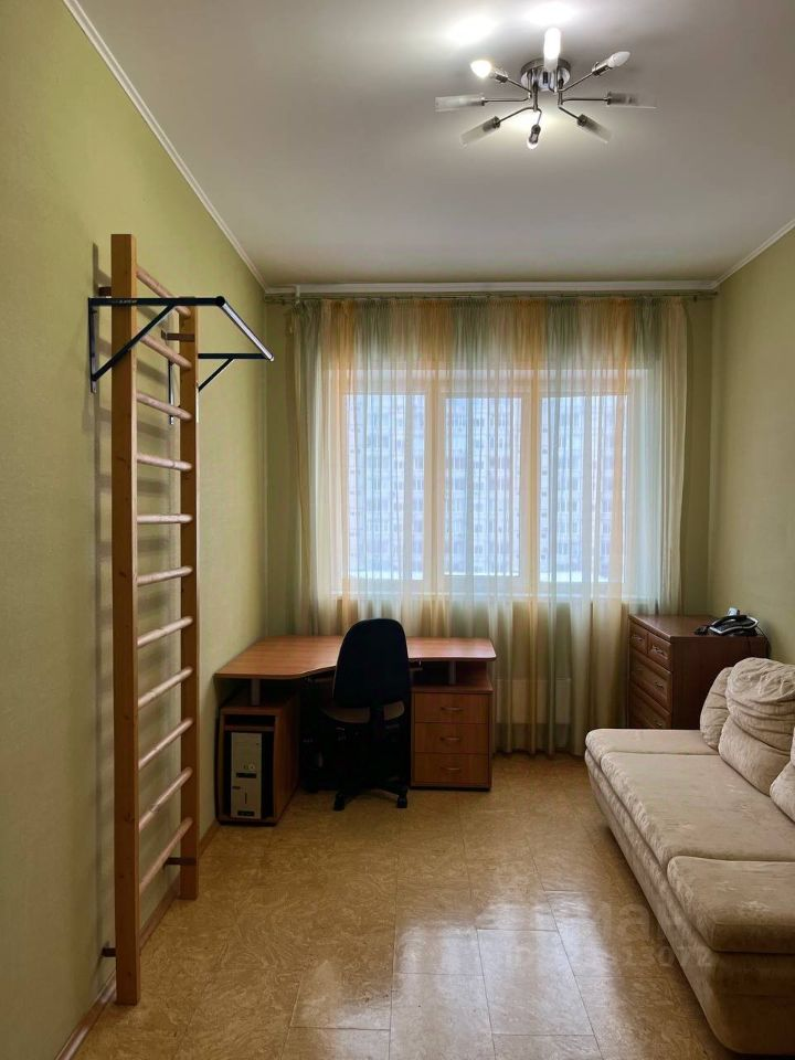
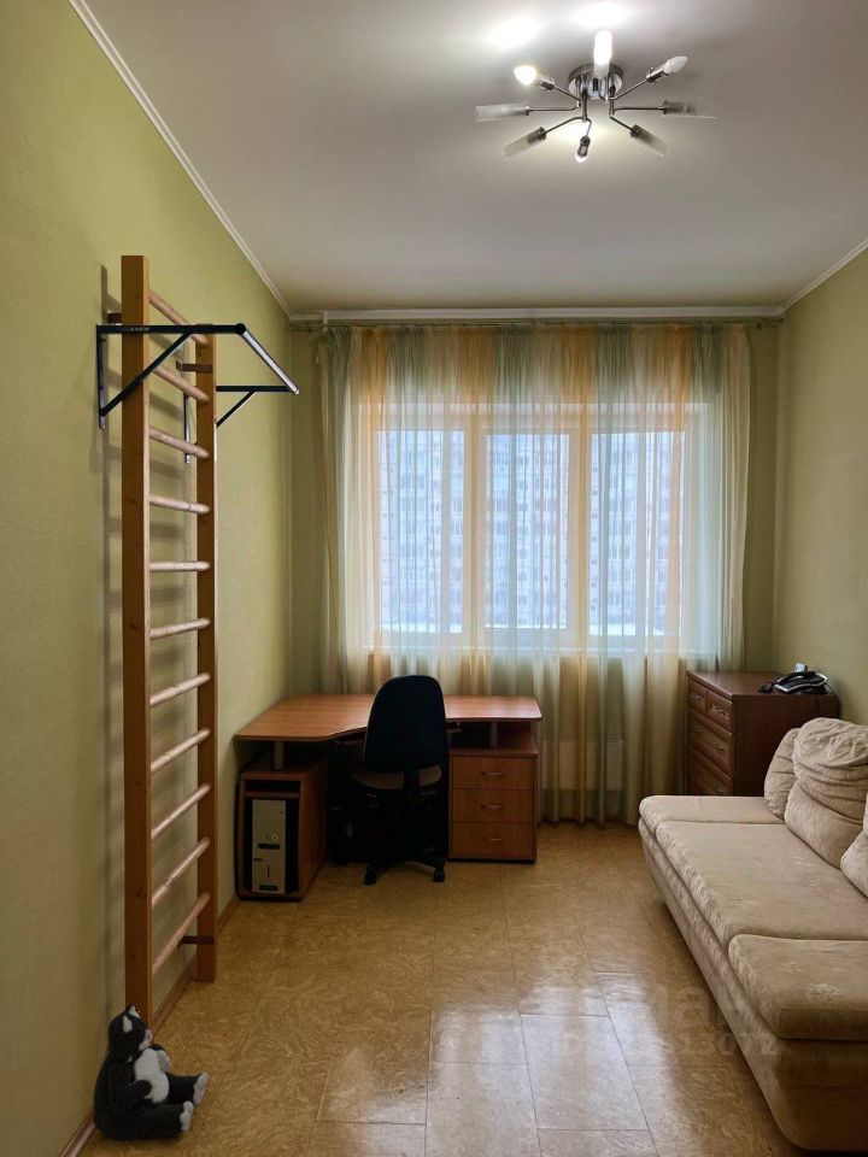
+ plush toy [92,1003,210,1143]
